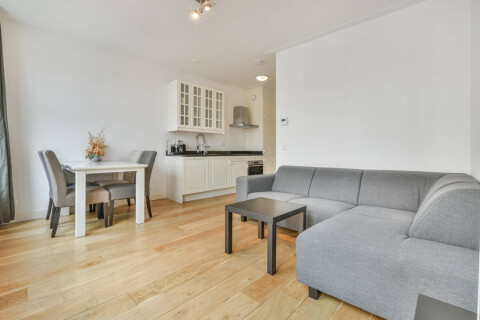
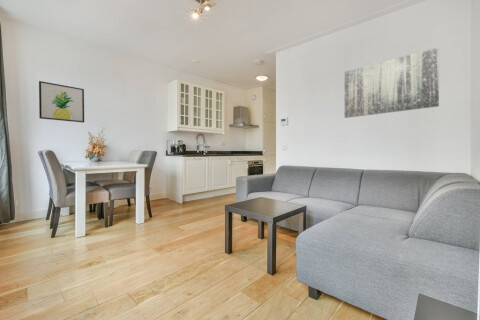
+ wall art [344,46,440,119]
+ wall art [38,80,85,124]
